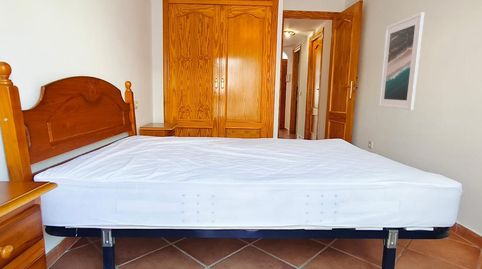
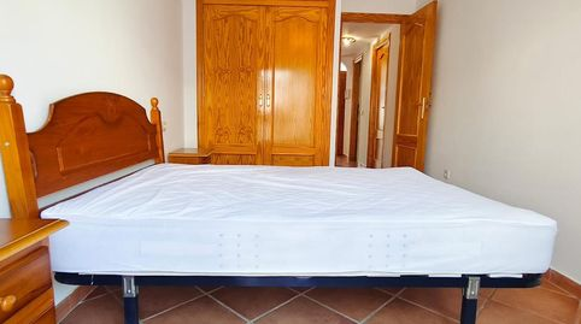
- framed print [378,11,425,111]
